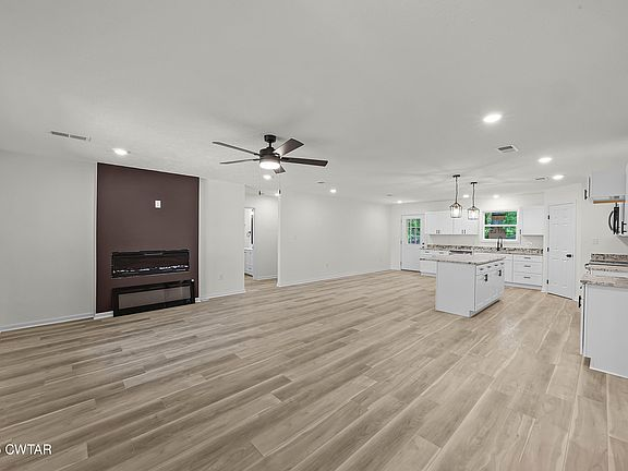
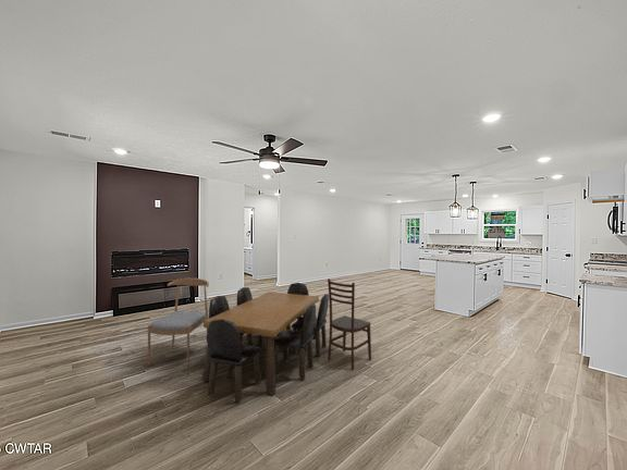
+ dining table [201,282,330,404]
+ dining chair [327,277,372,370]
+ dining chair [147,277,210,368]
